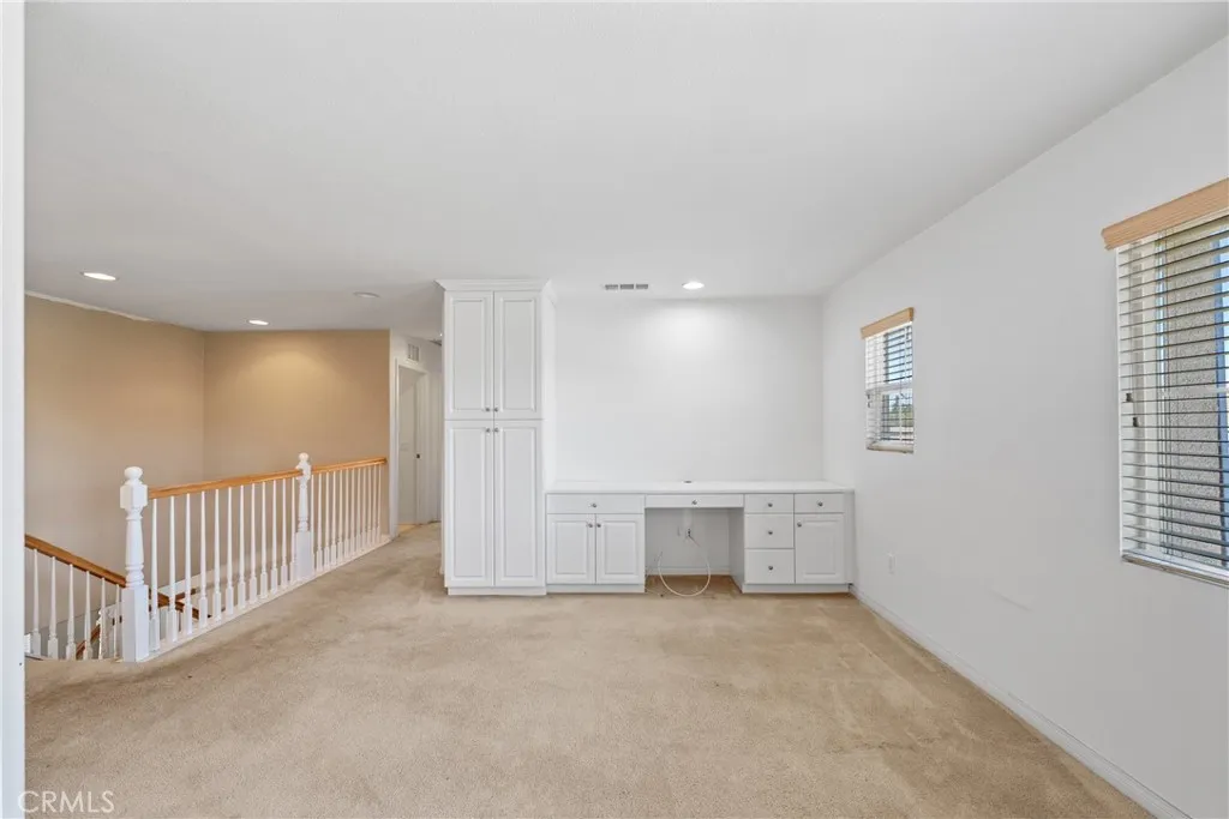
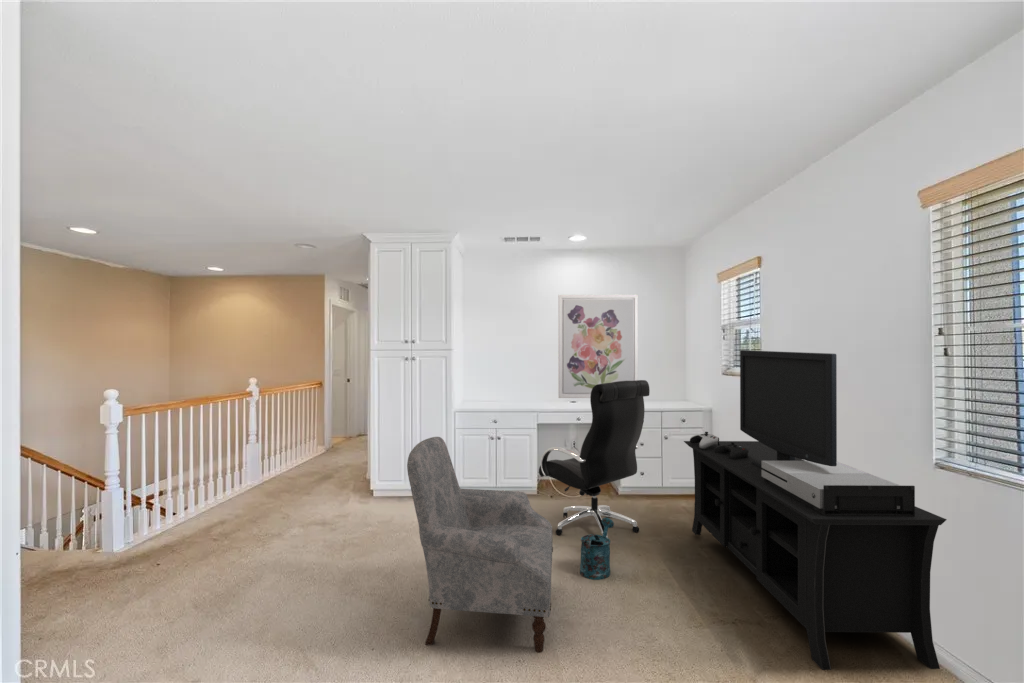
+ watering can [579,517,615,581]
+ armchair [406,436,554,654]
+ wall art [557,293,639,399]
+ office chair [538,379,651,538]
+ media console [683,349,948,671]
